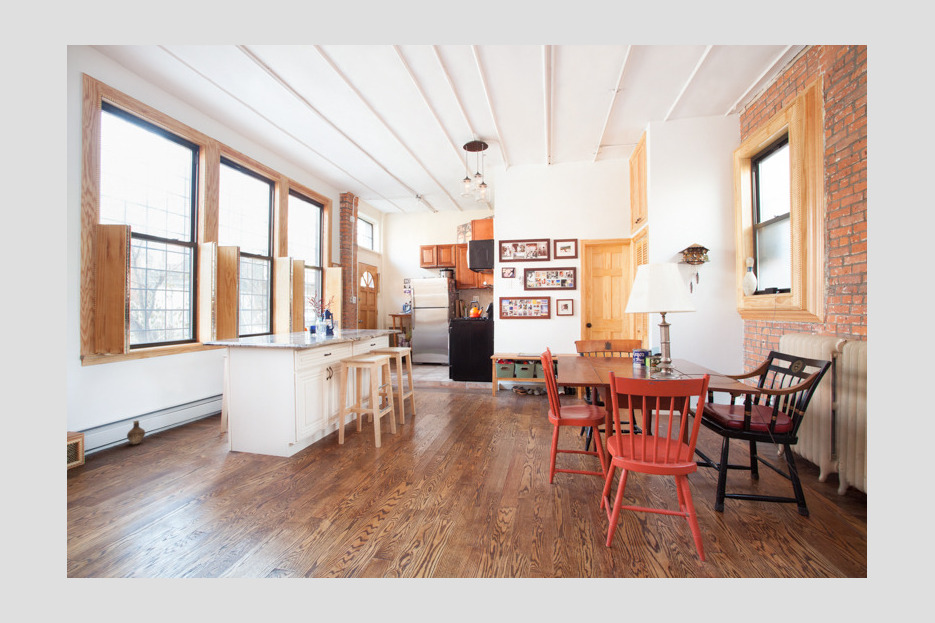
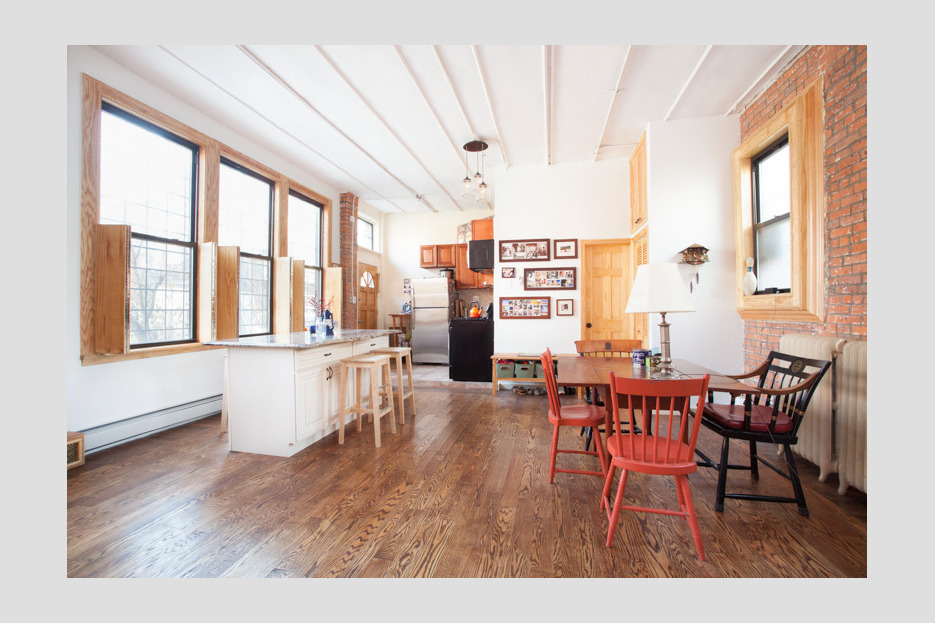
- ceramic jug [126,420,146,445]
